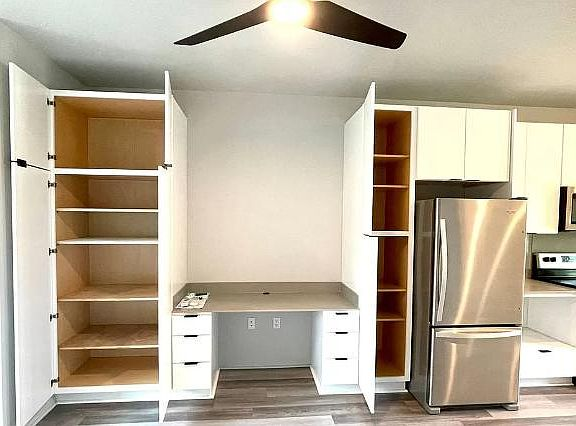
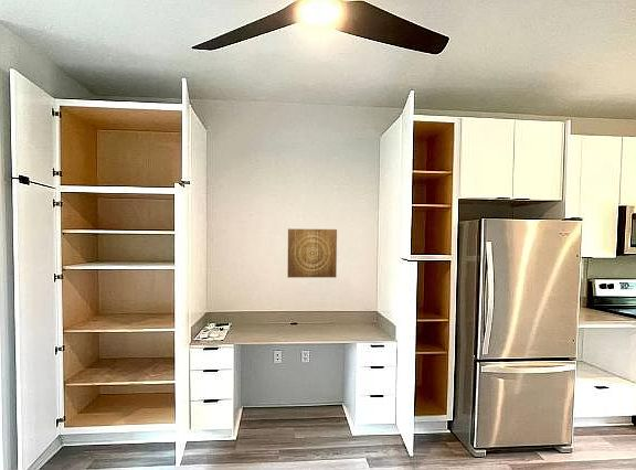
+ wall art [287,227,338,279]
